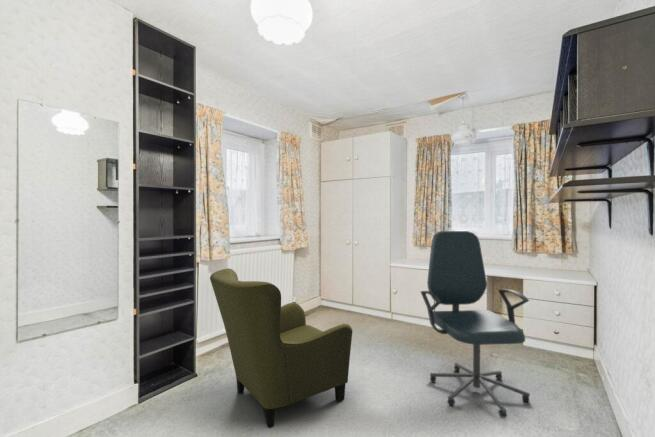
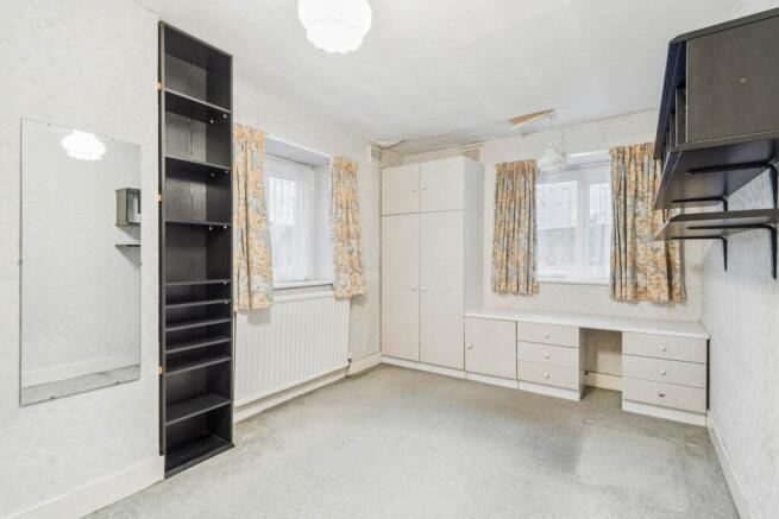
- armchair [209,268,353,429]
- office chair [420,229,531,419]
